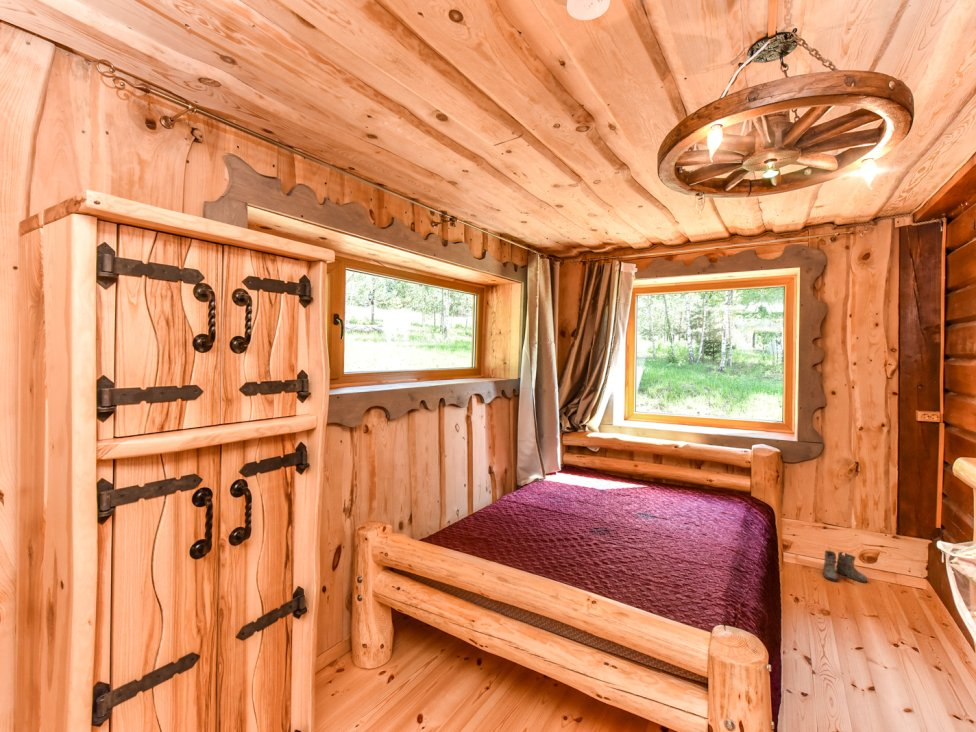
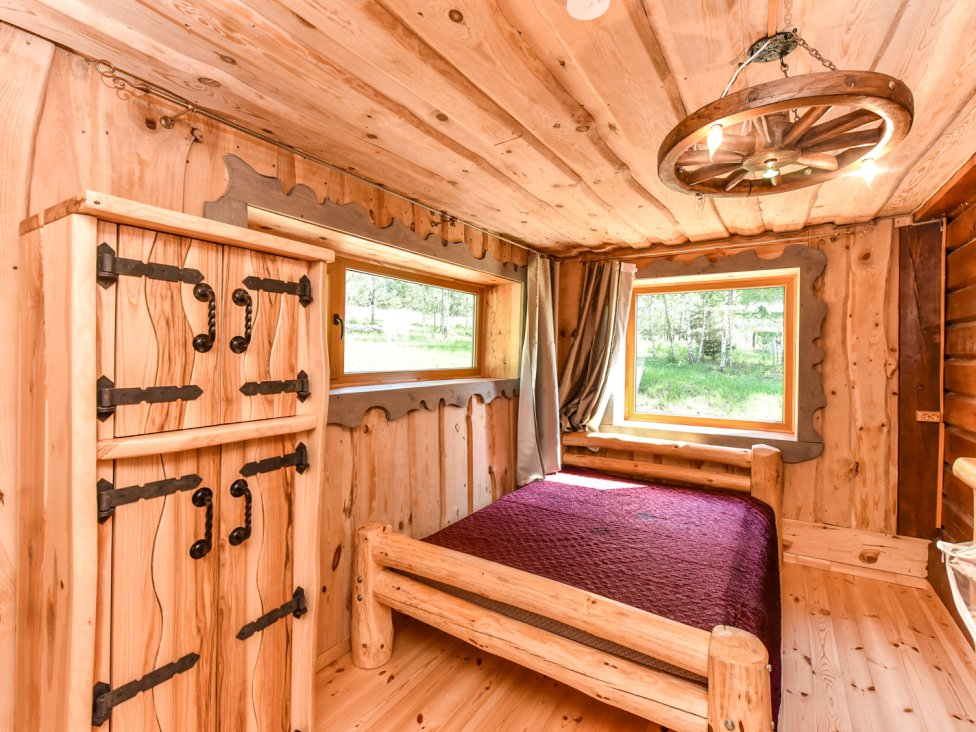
- boots [815,550,868,584]
